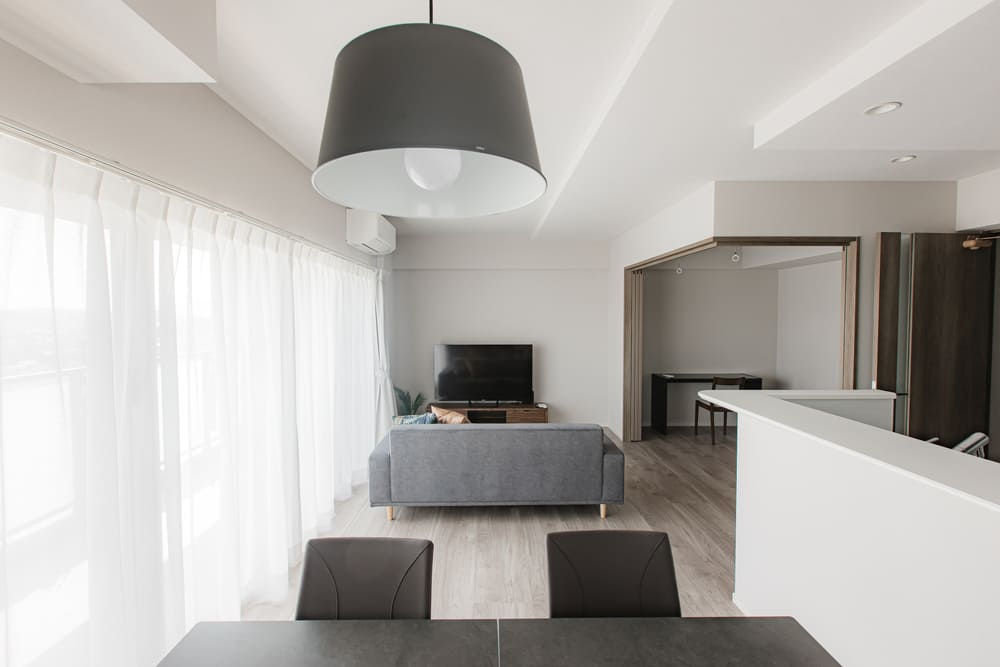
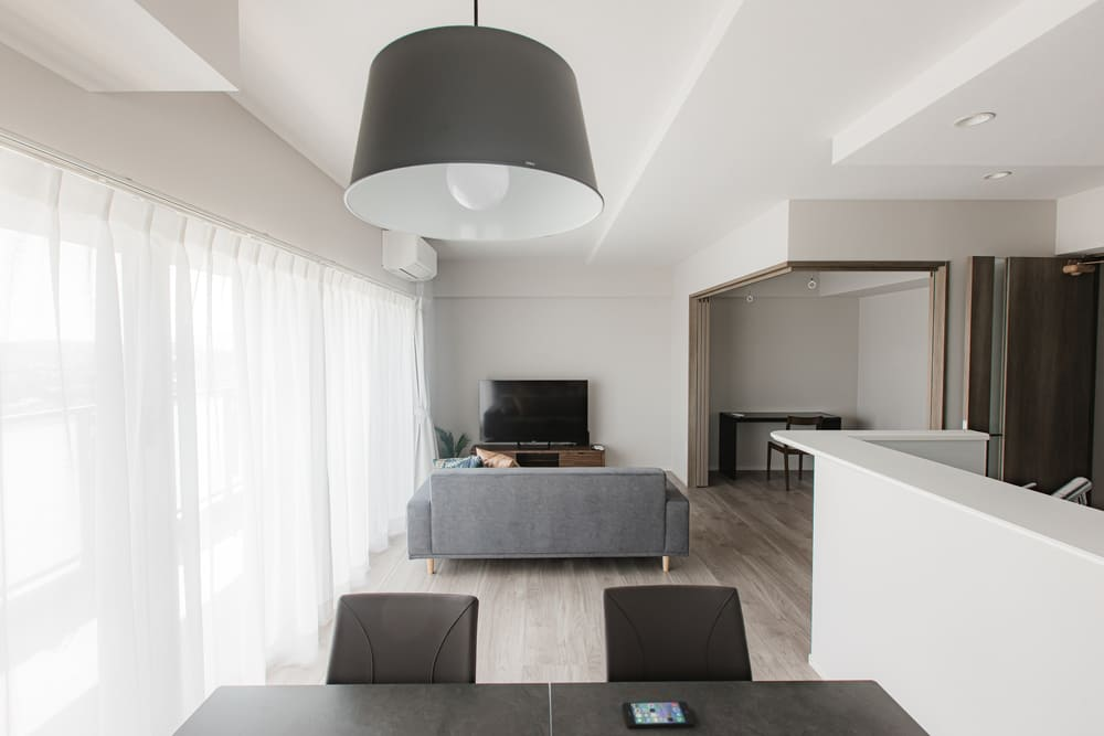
+ smartphone [620,700,696,730]
